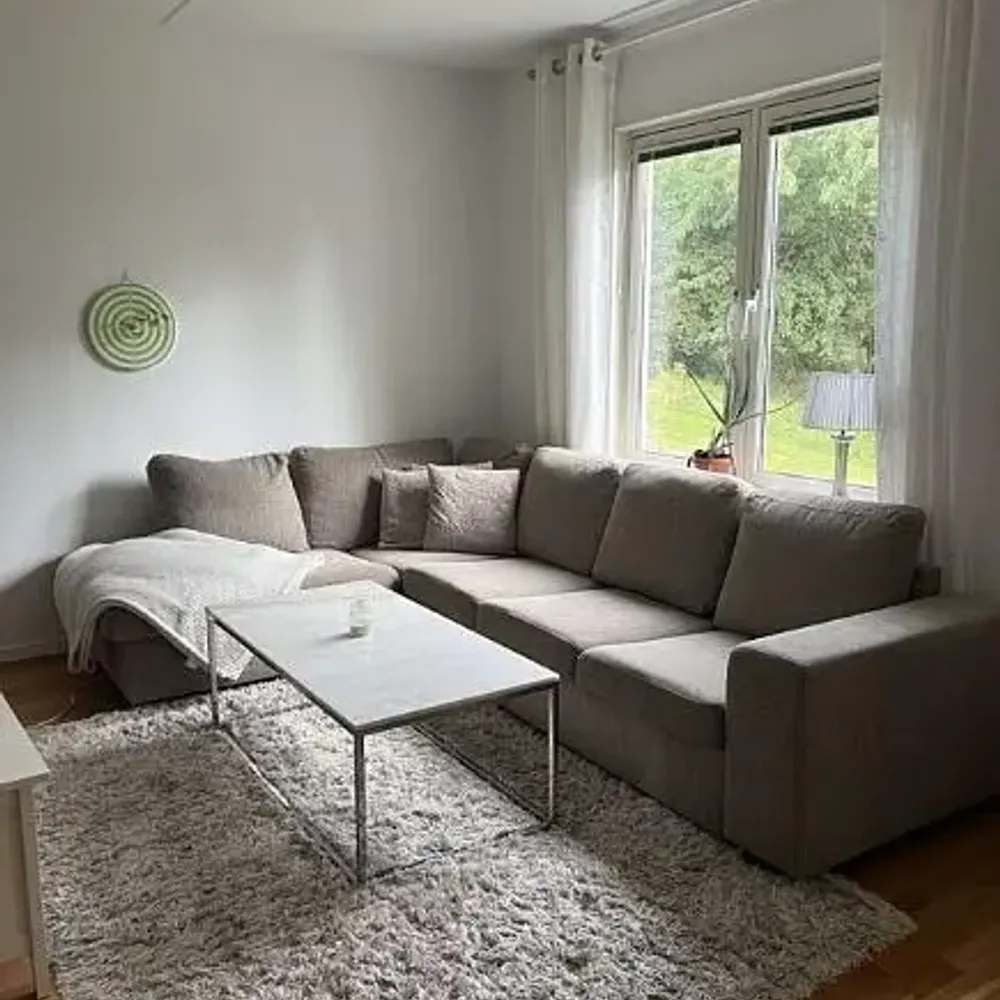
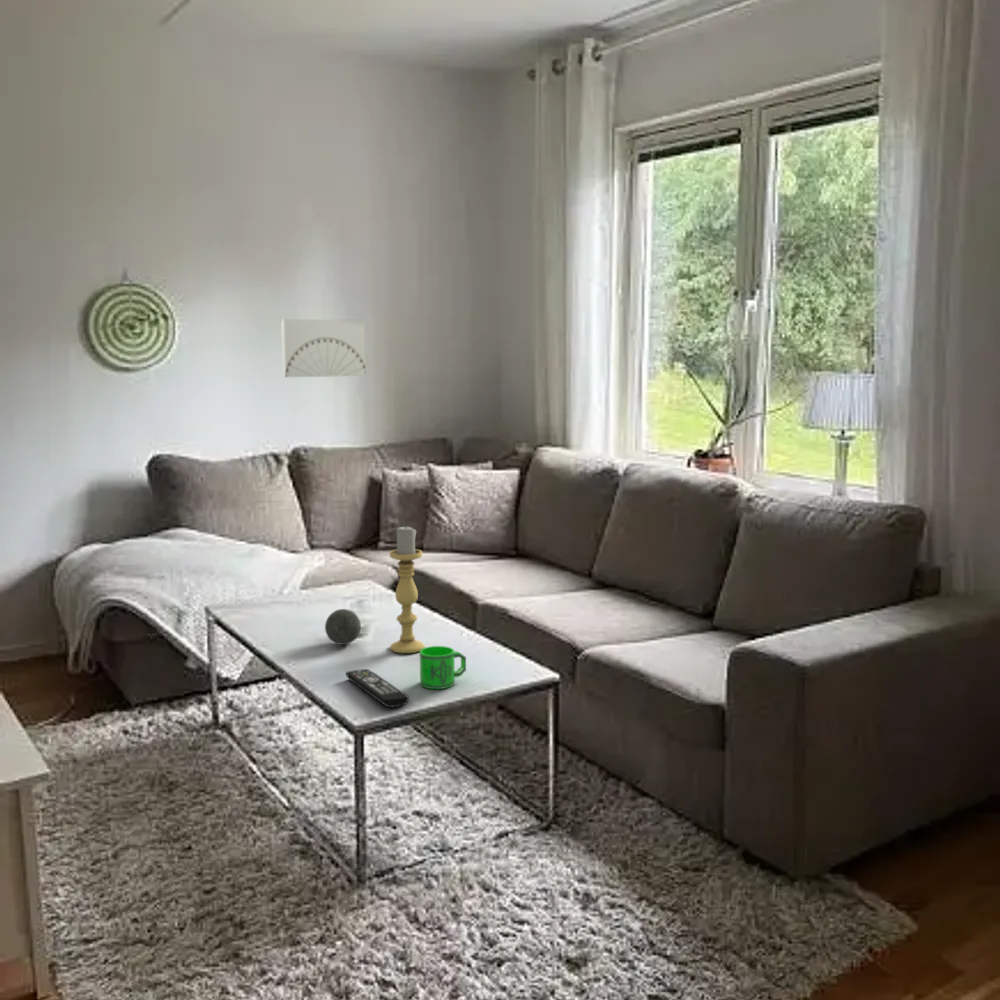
+ candle holder [389,524,426,654]
+ wall art [280,318,367,378]
+ mug [419,645,467,690]
+ decorative ball [324,608,362,646]
+ remote control [345,668,410,708]
